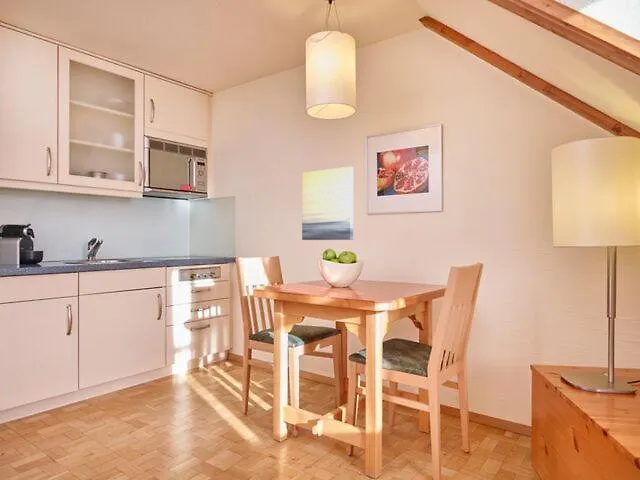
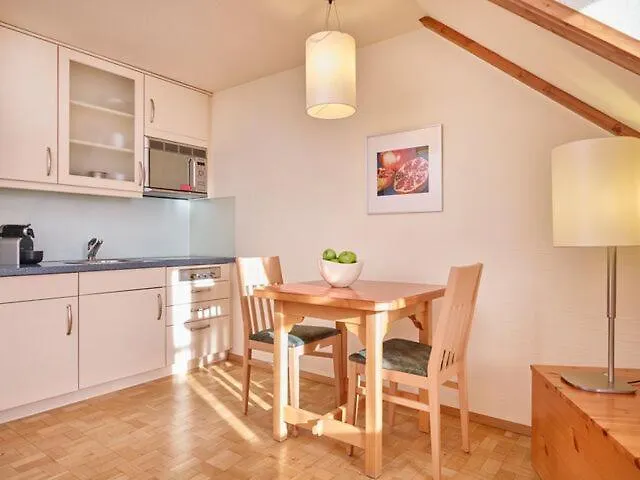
- wall art [301,166,354,241]
